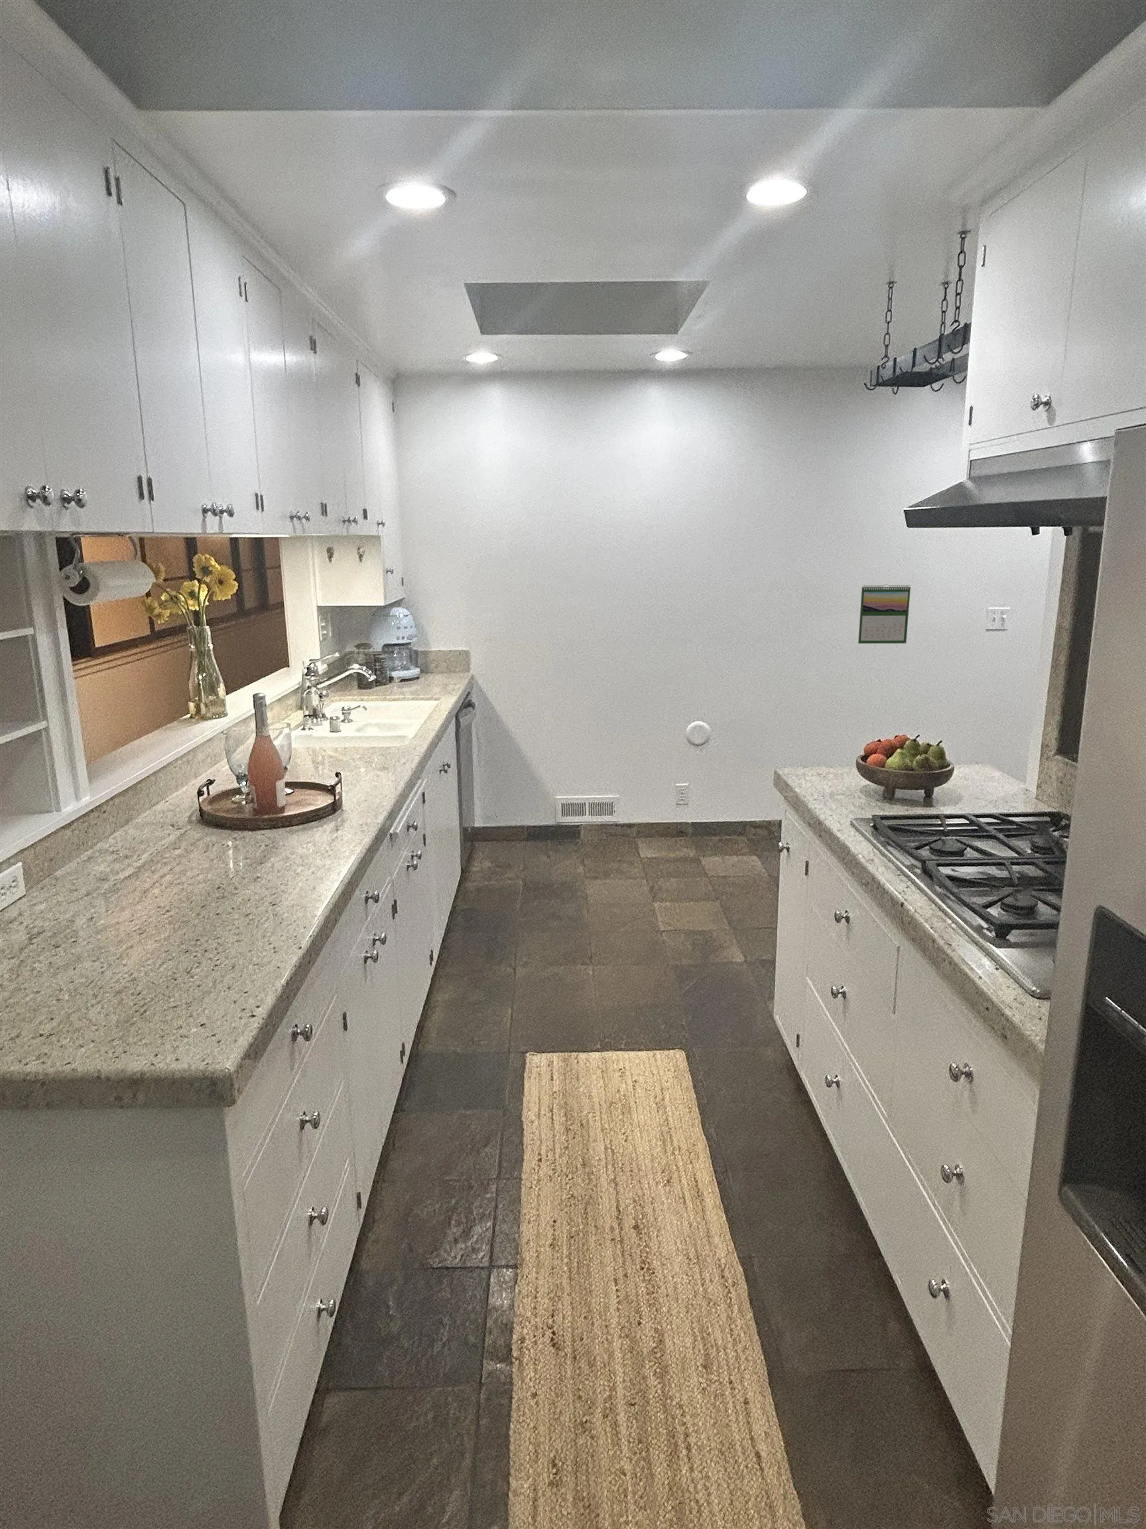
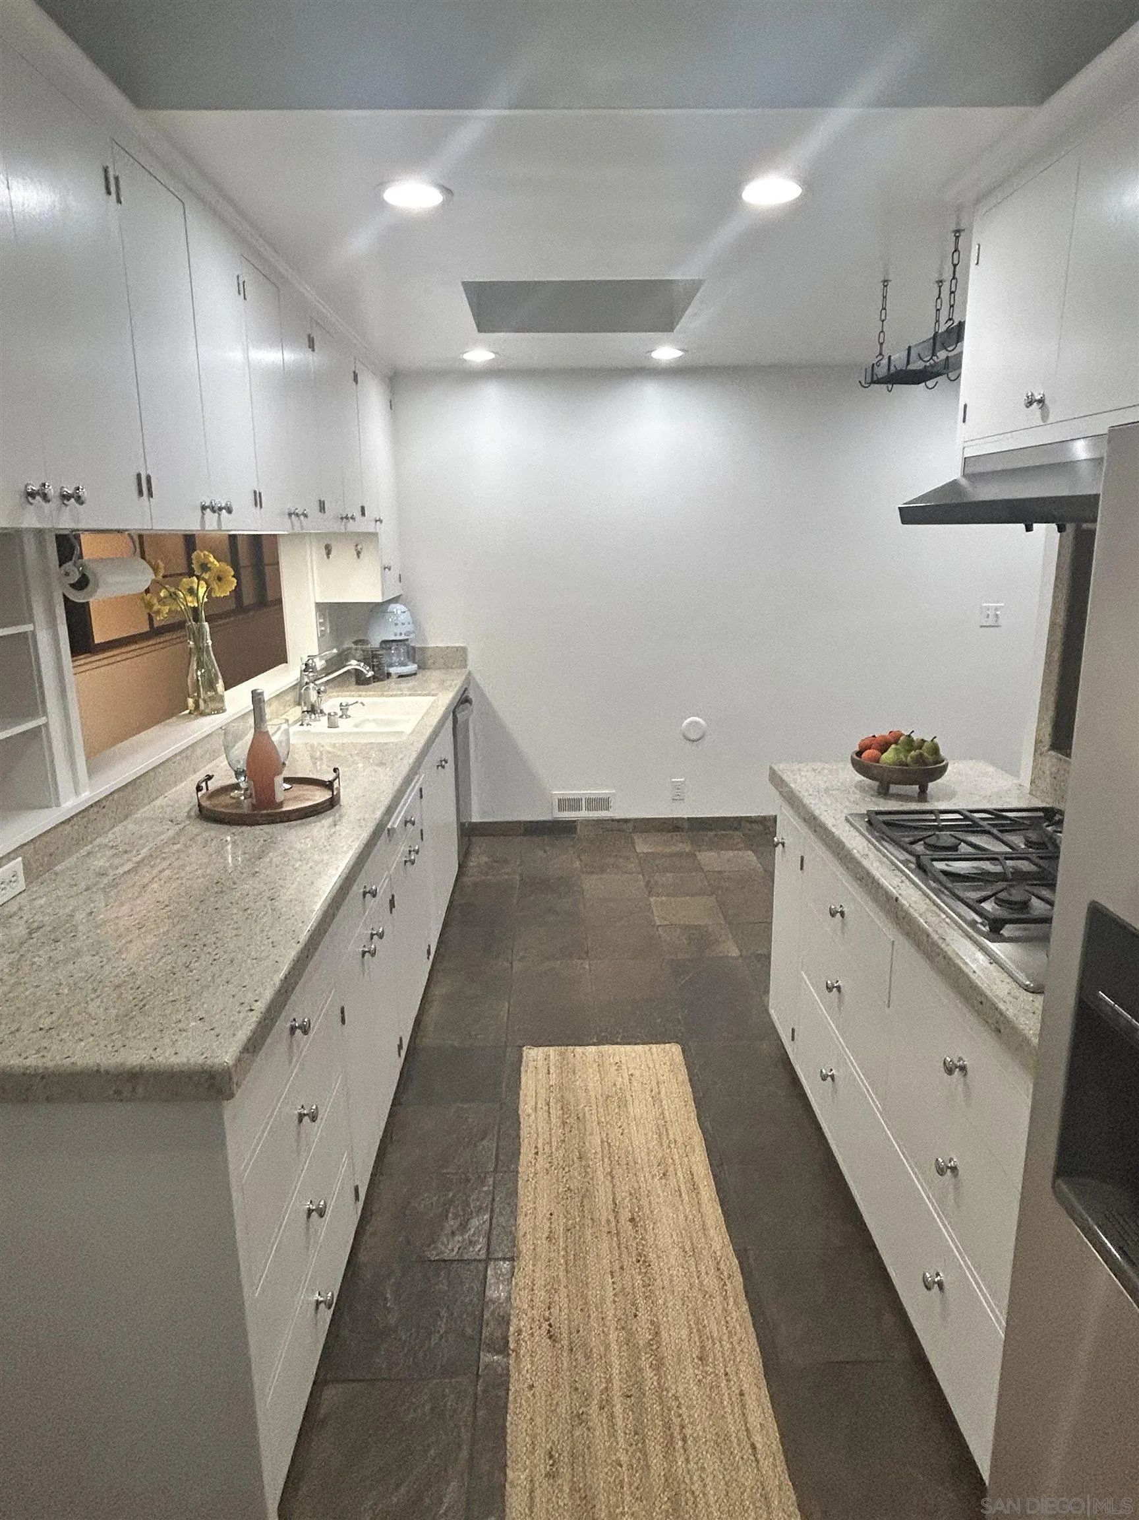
- calendar [857,584,911,644]
